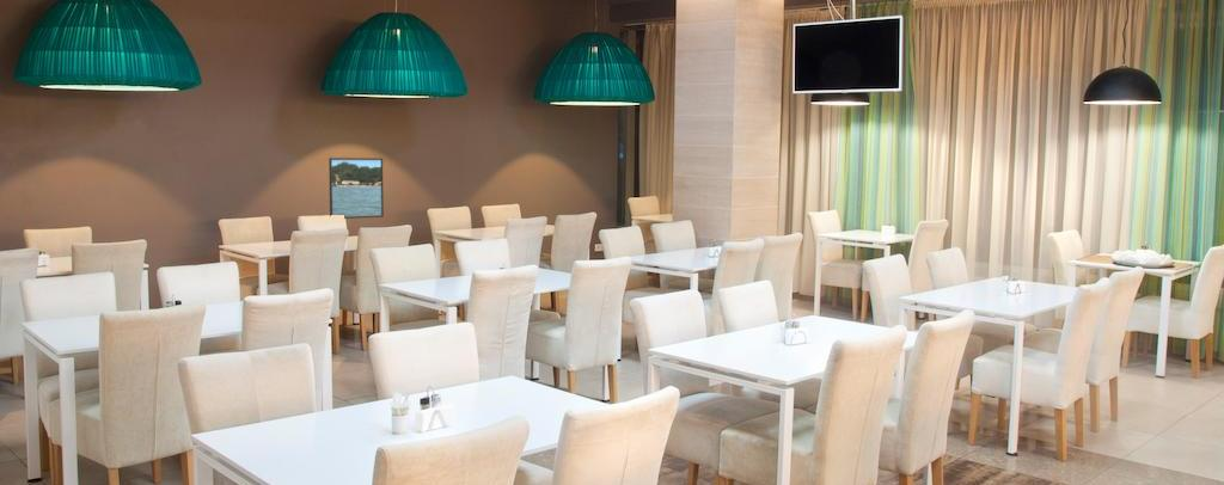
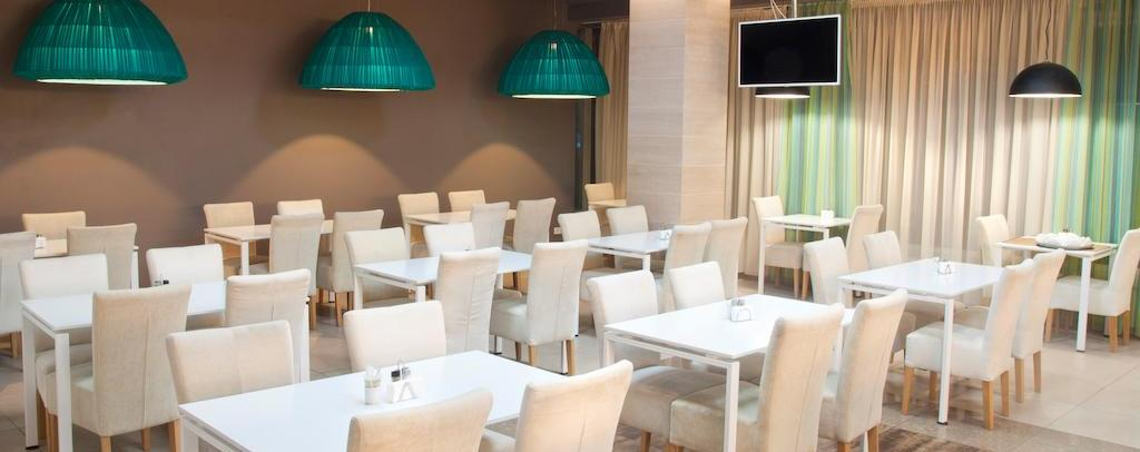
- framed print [328,156,385,220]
